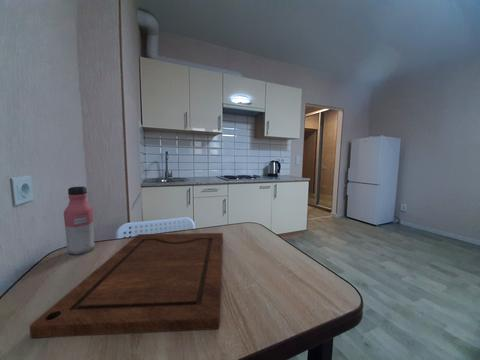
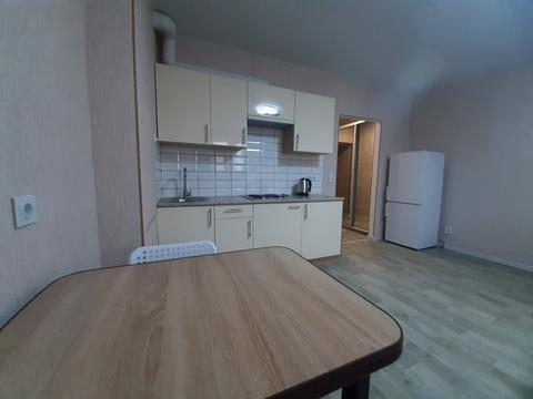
- cutting board [28,232,224,339]
- water bottle [63,186,96,256]
